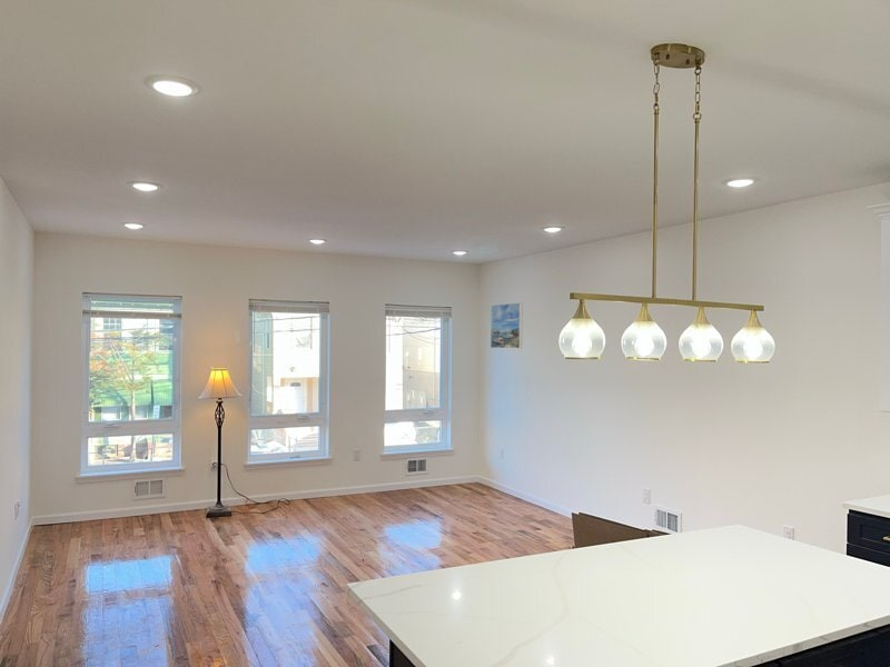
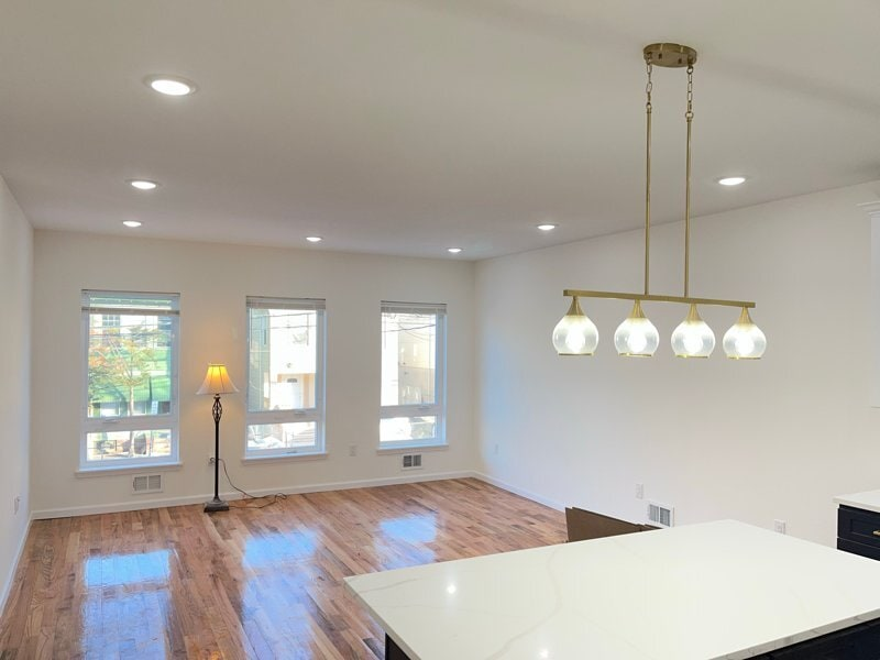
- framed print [490,301,524,349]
